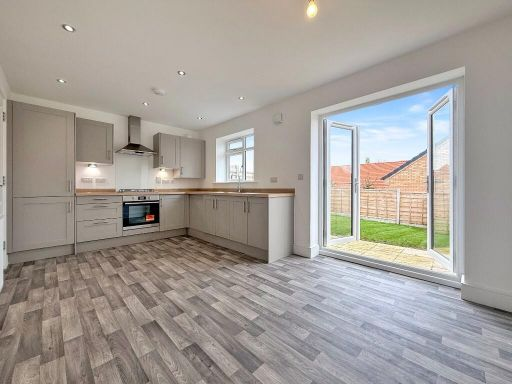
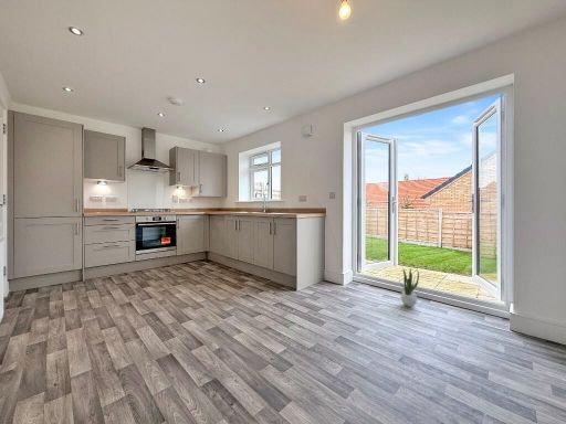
+ potted plant [399,267,420,308]
